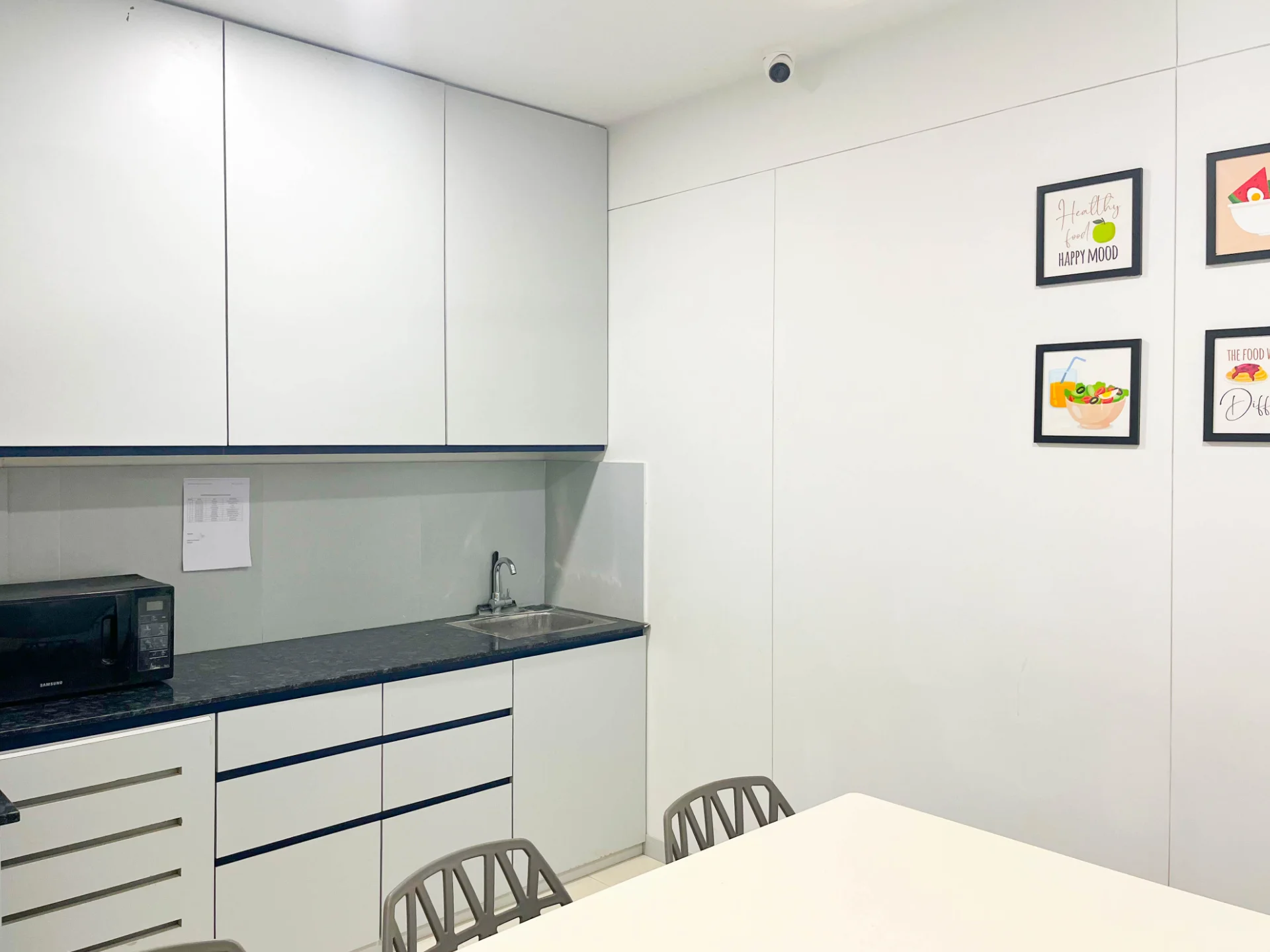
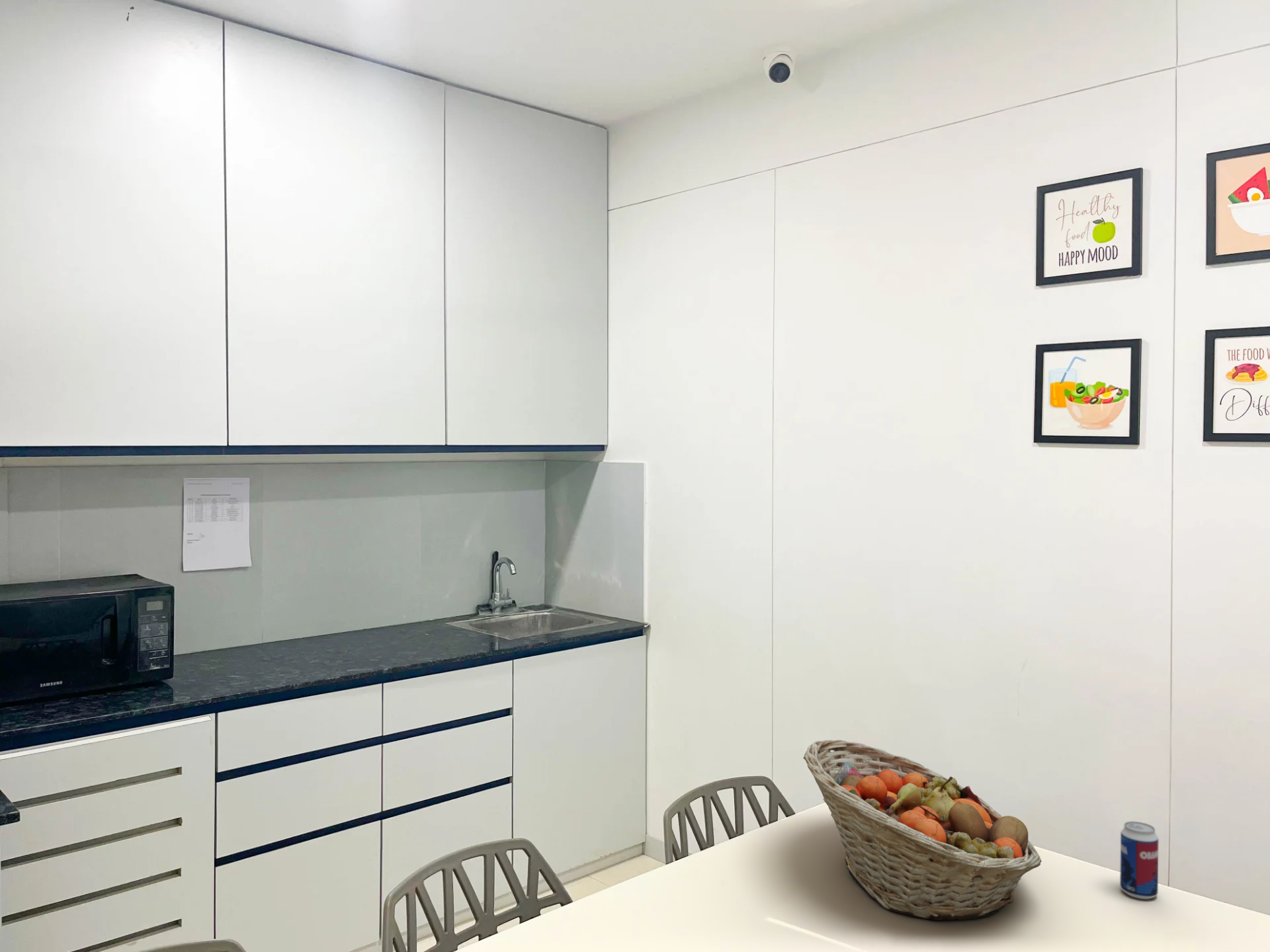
+ beverage can [1119,820,1159,900]
+ fruit basket [803,739,1042,921]
